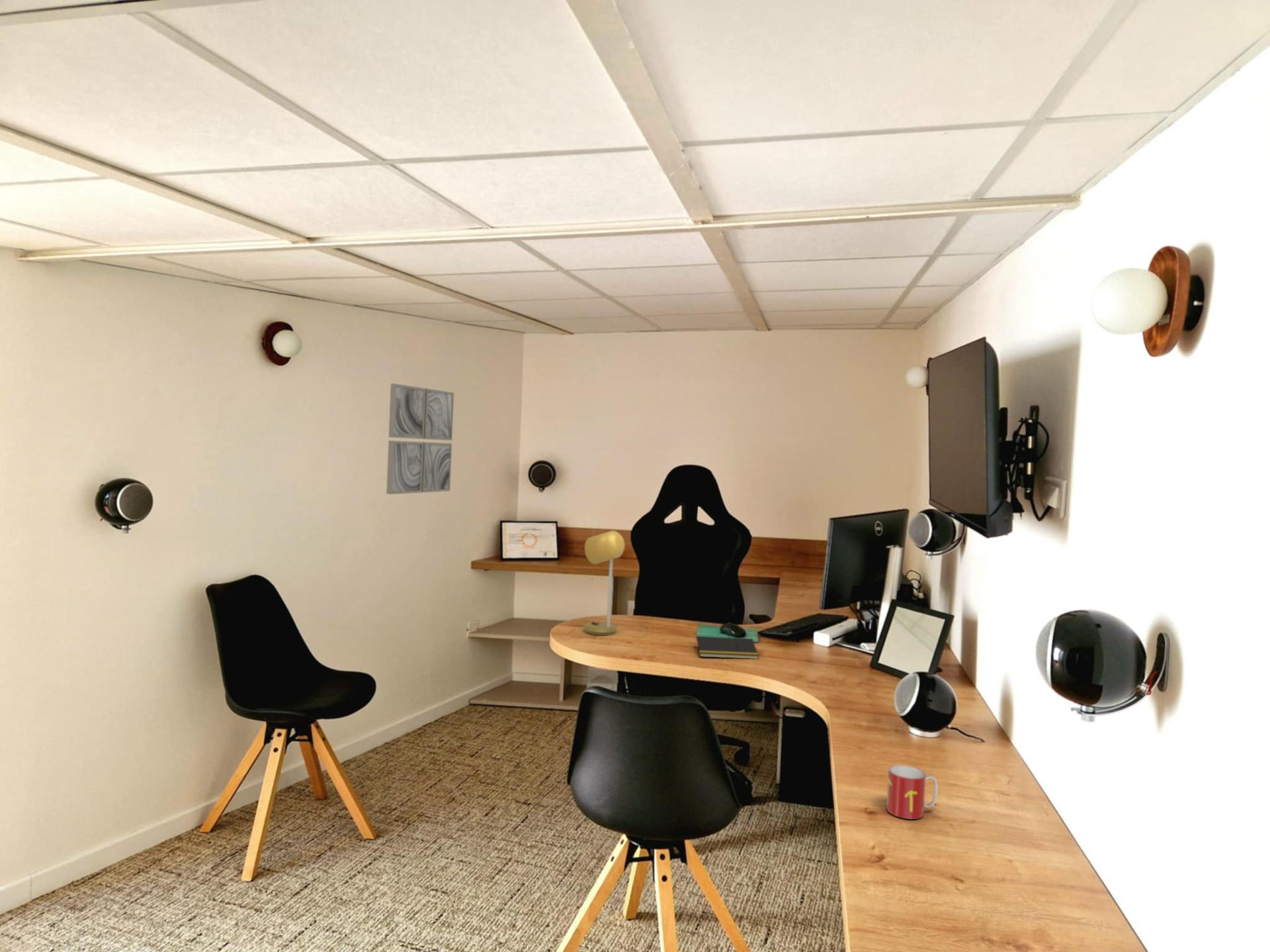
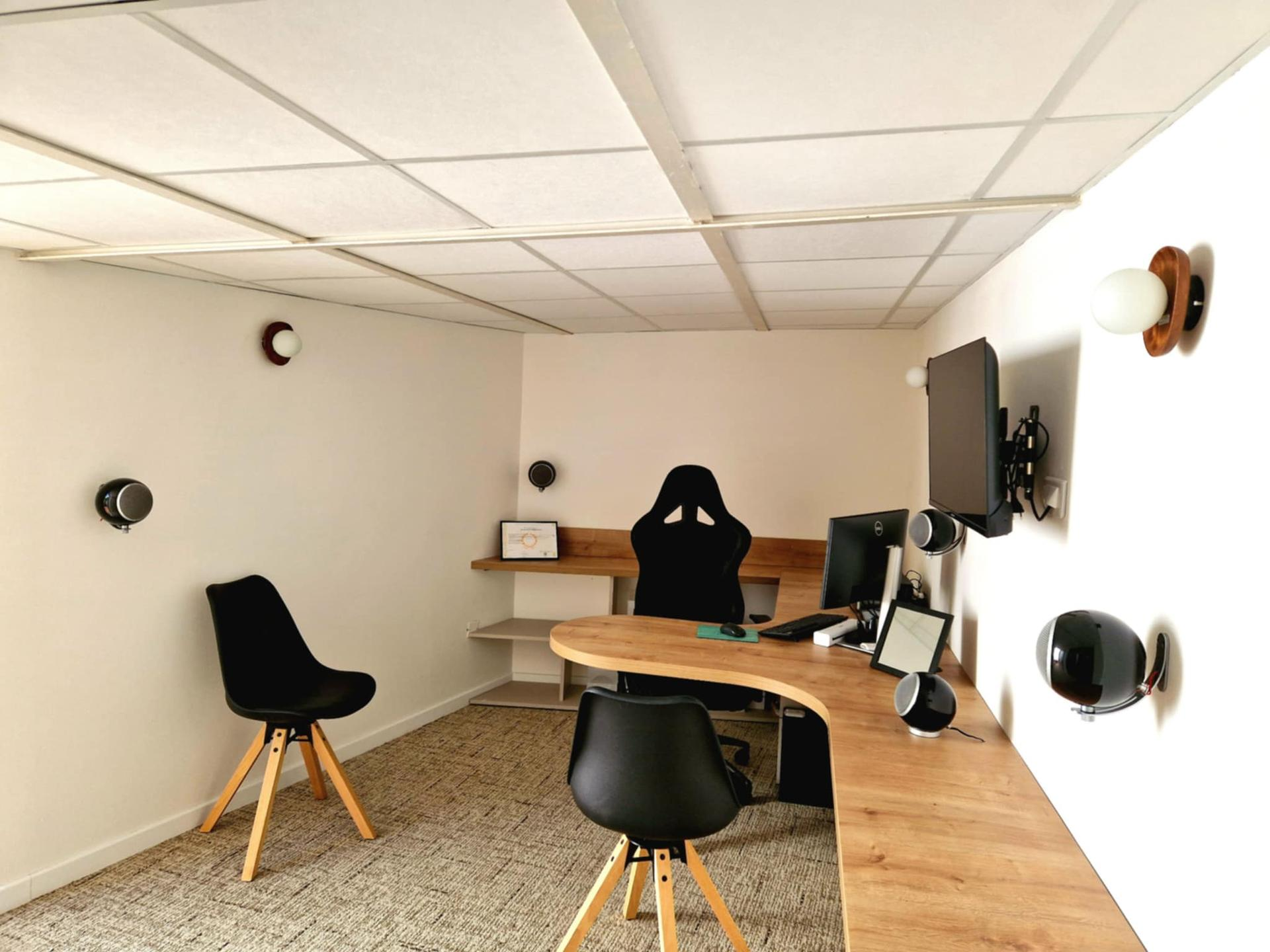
- desk lamp [584,530,626,637]
- wall art [386,383,454,495]
- notepad [694,635,759,660]
- mug [886,764,939,820]
